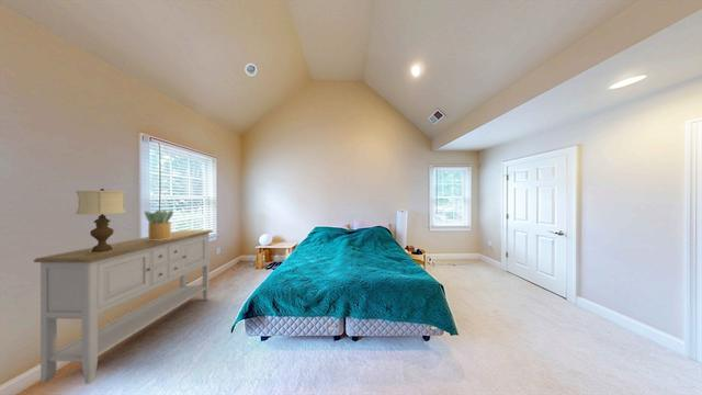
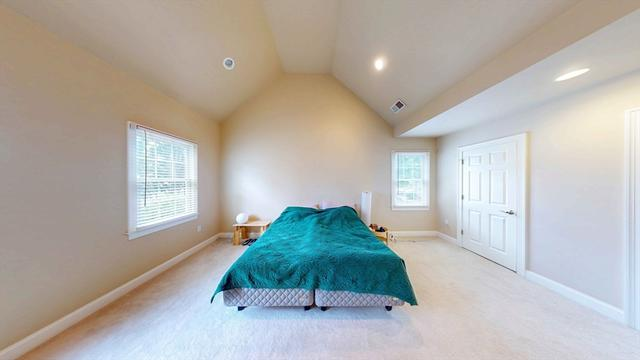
- table lamp [75,188,127,252]
- sideboard [33,229,214,385]
- potted plant [144,208,174,240]
